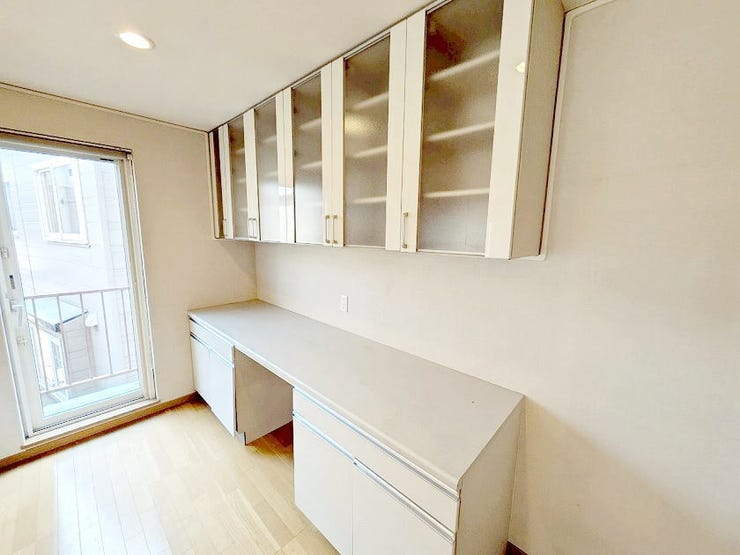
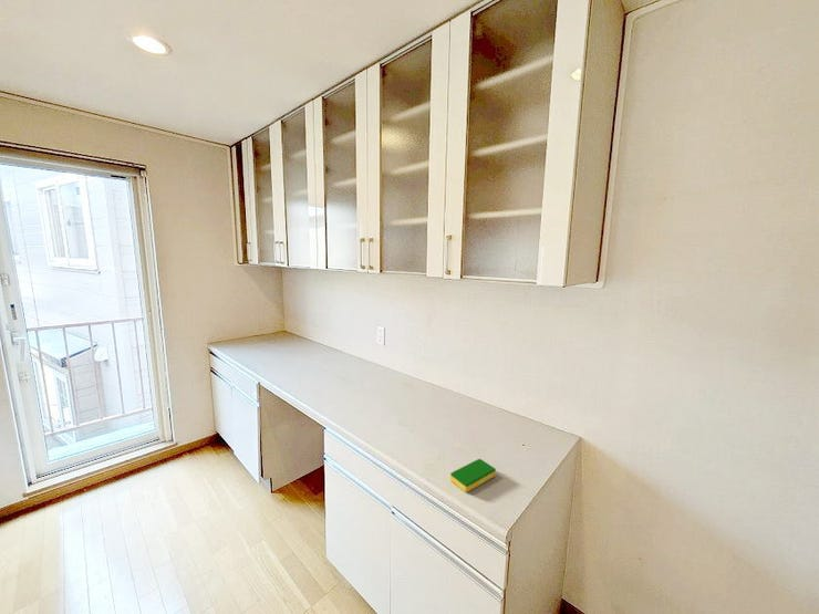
+ dish sponge [449,458,497,493]
